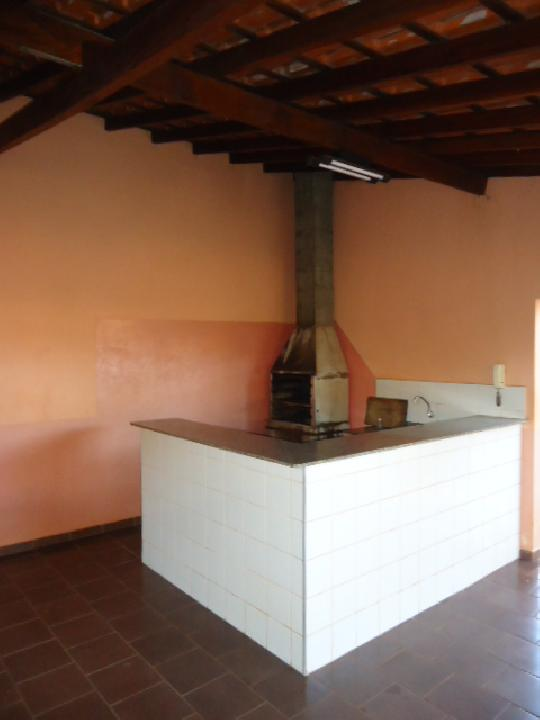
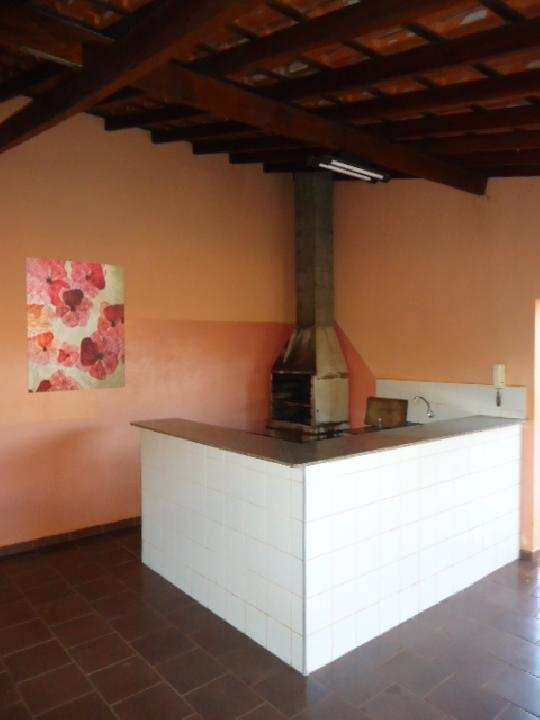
+ wall art [25,256,126,394]
